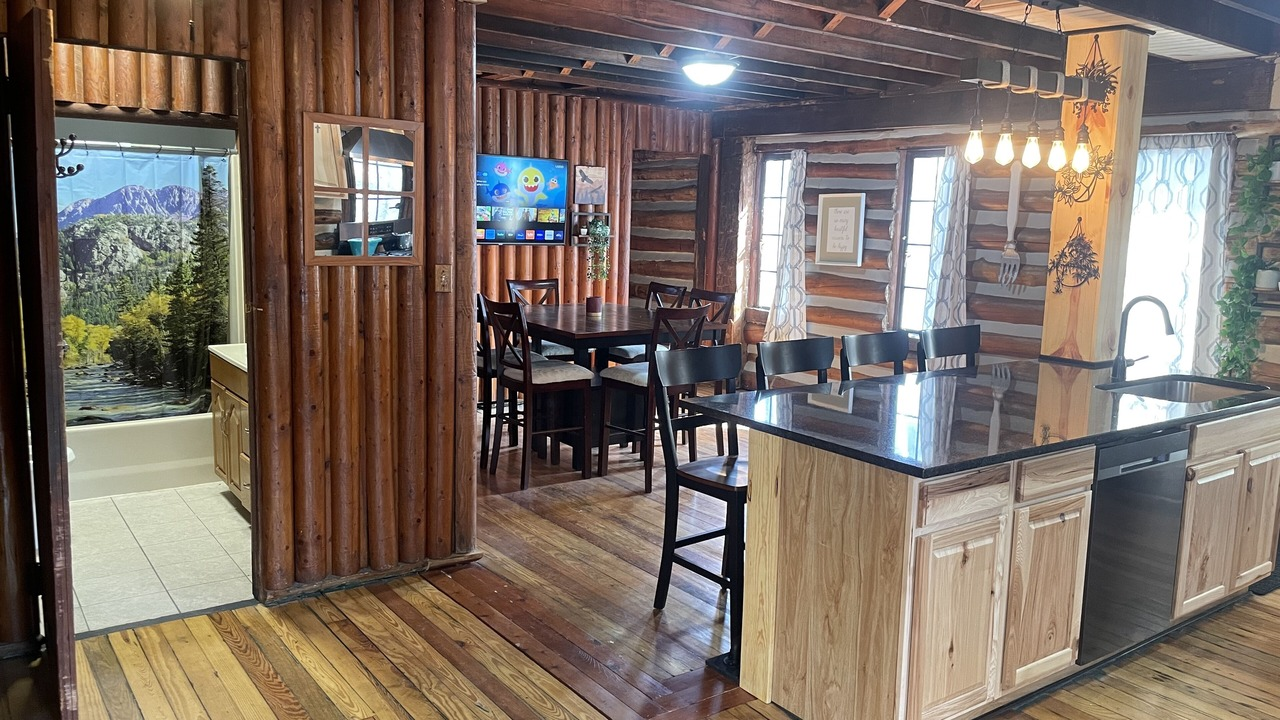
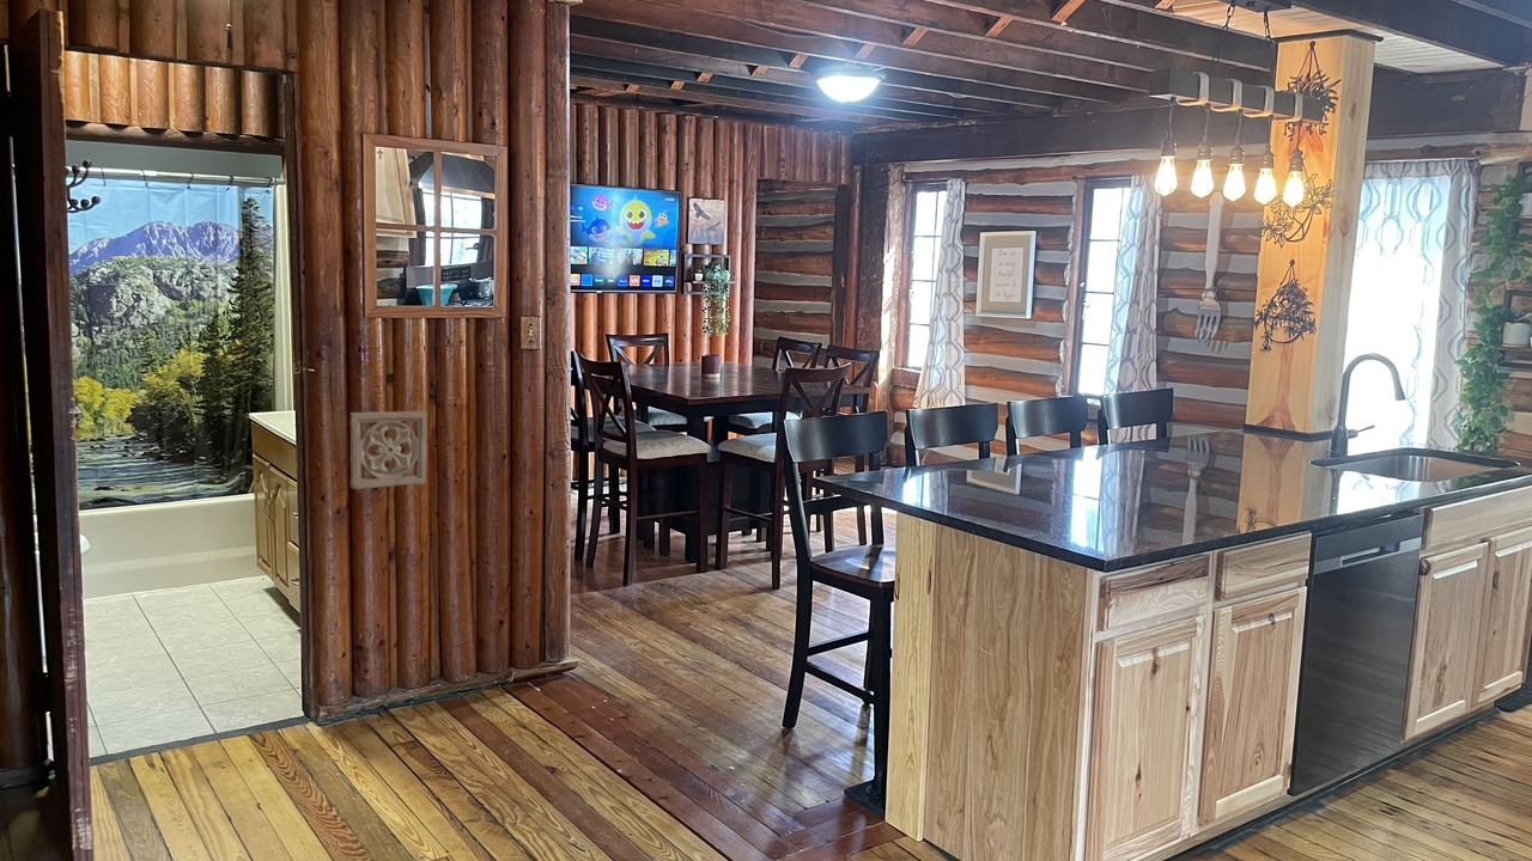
+ wall ornament [348,410,428,490]
